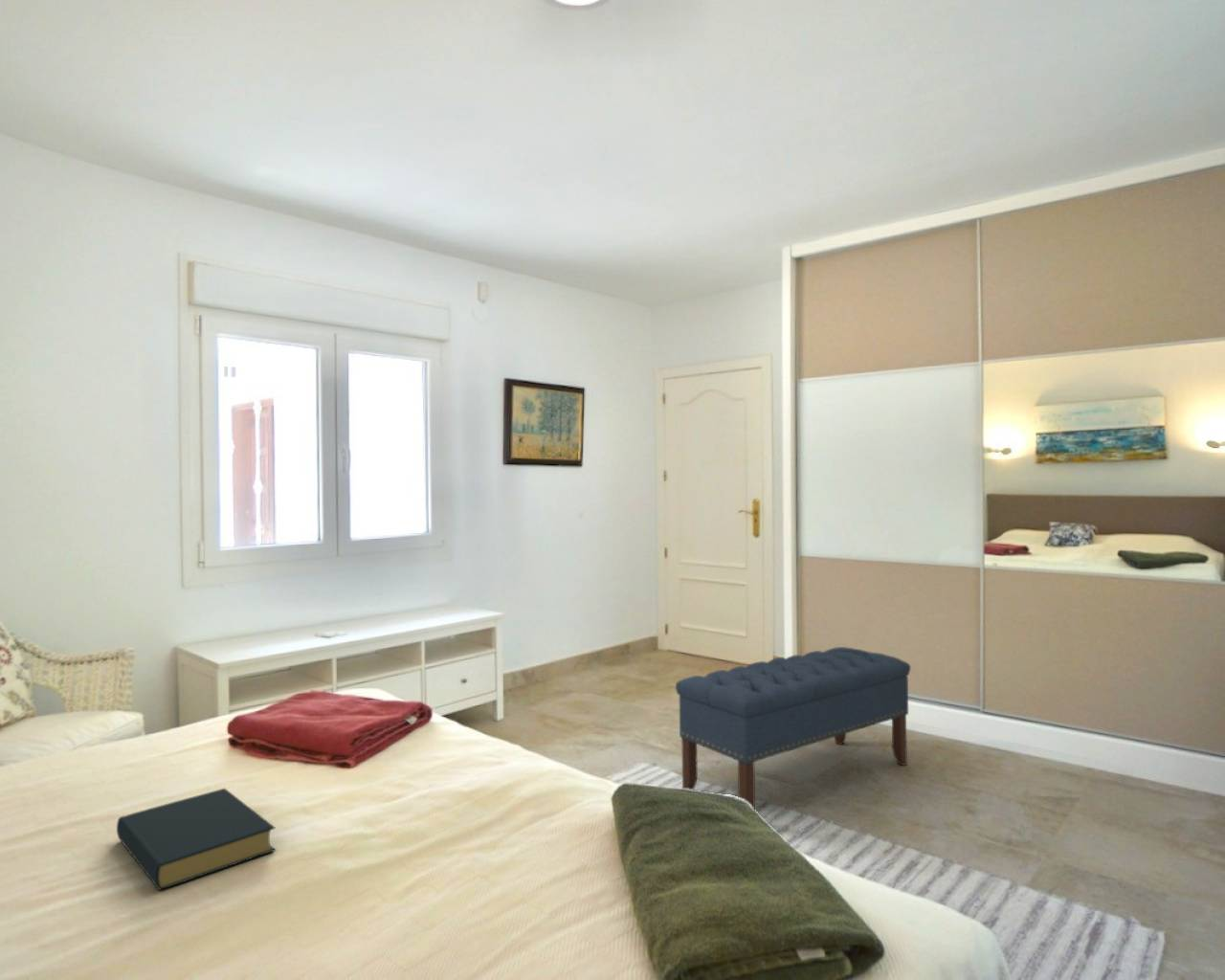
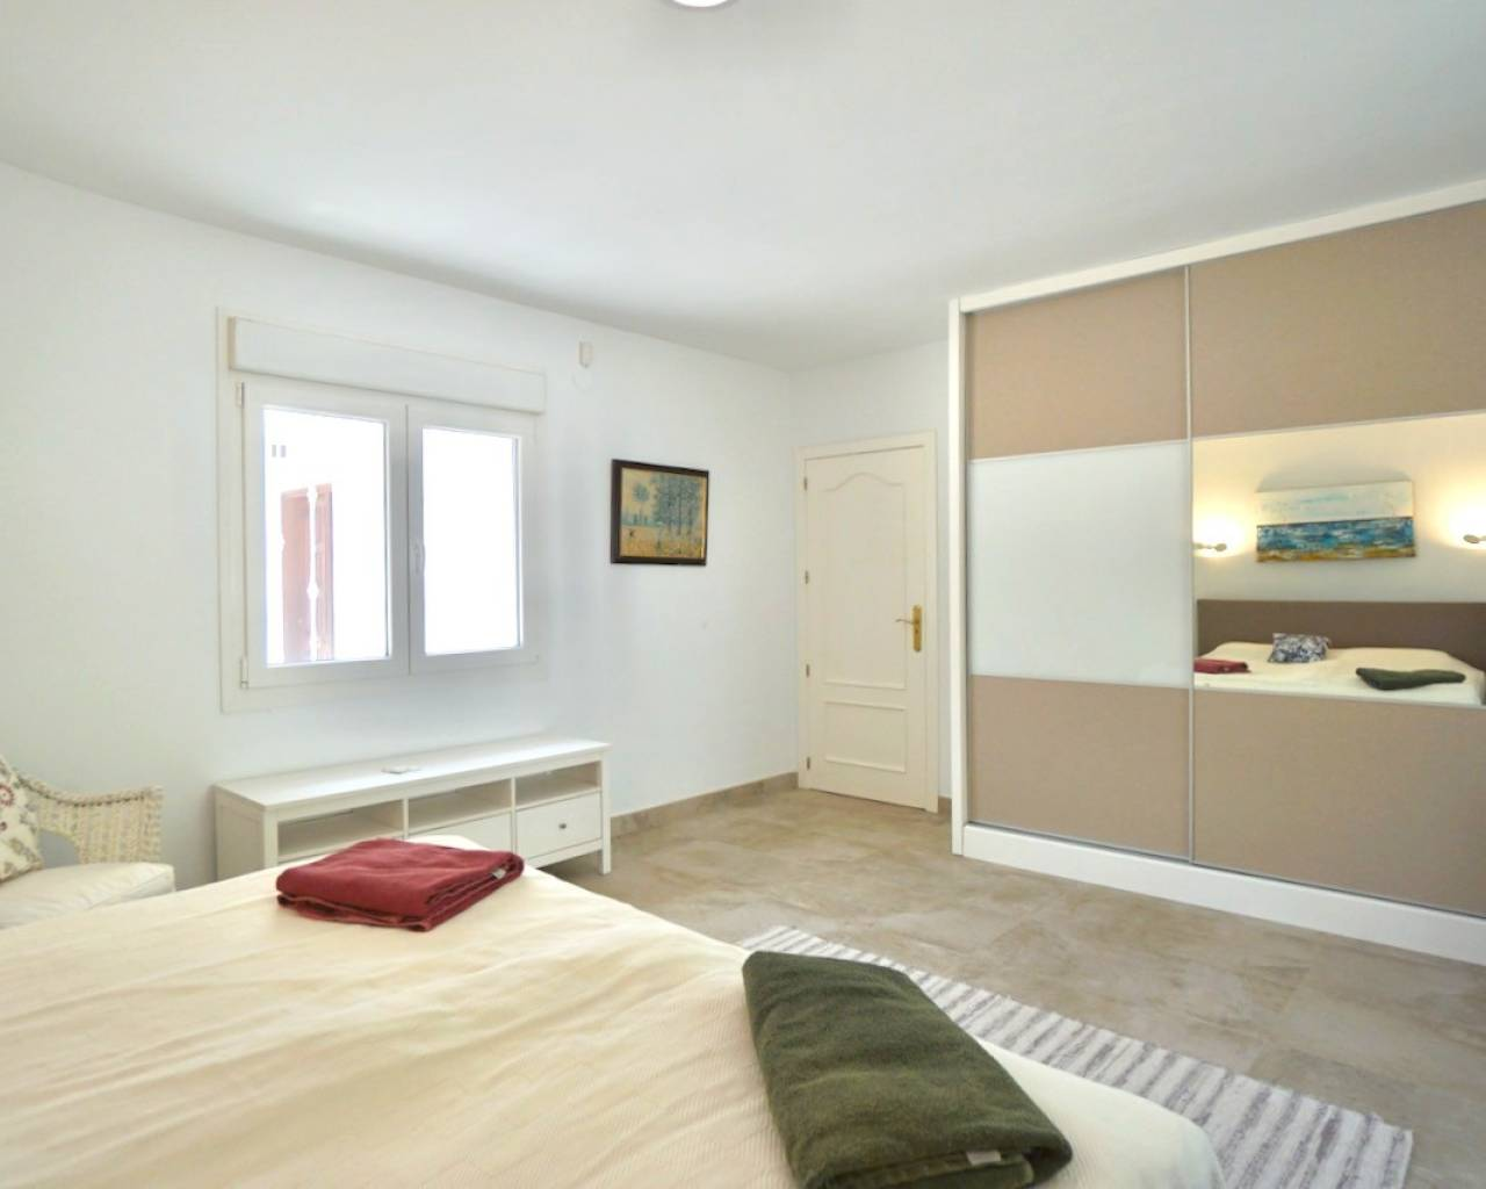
- bench [675,646,911,811]
- hardback book [116,788,277,891]
